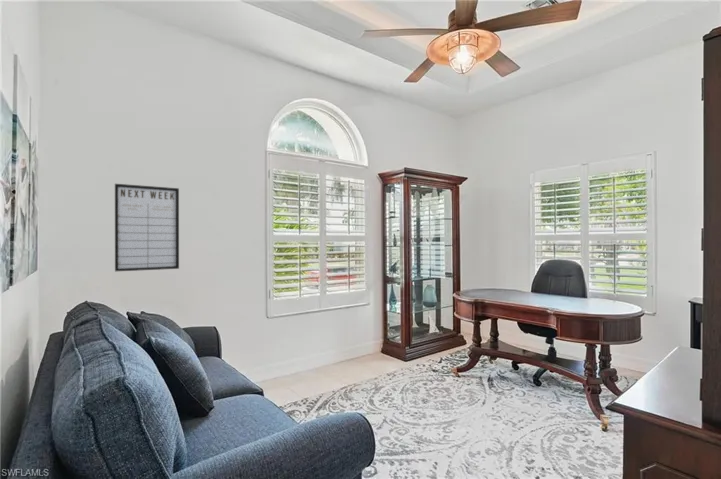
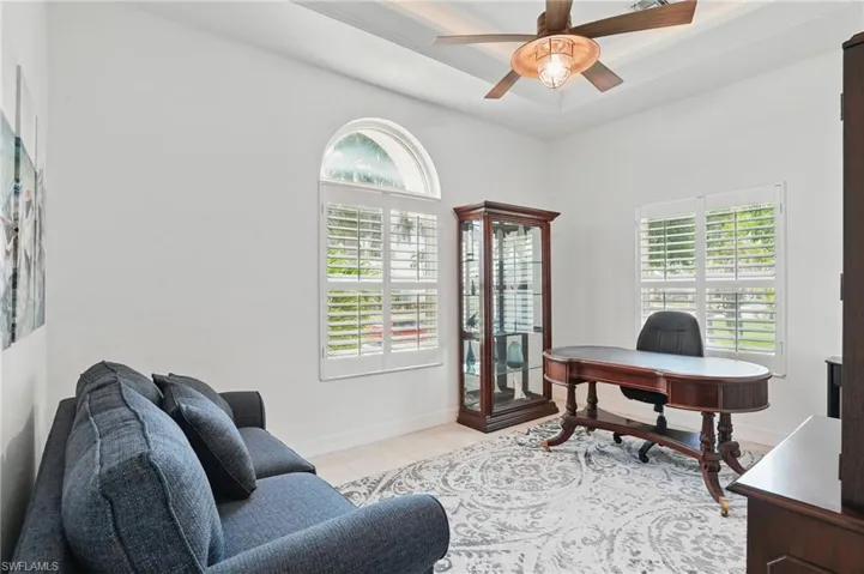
- writing board [114,183,180,272]
